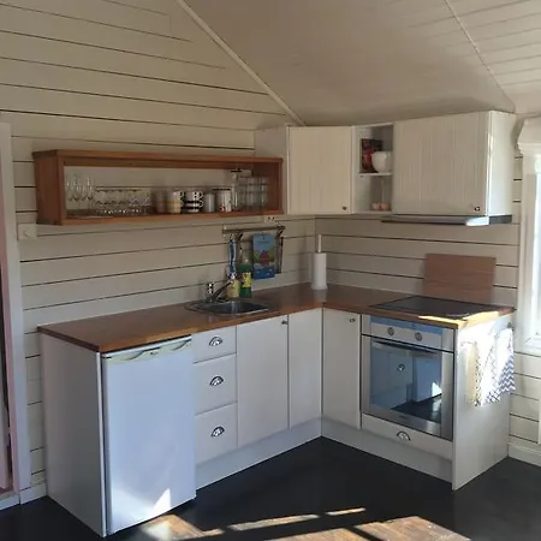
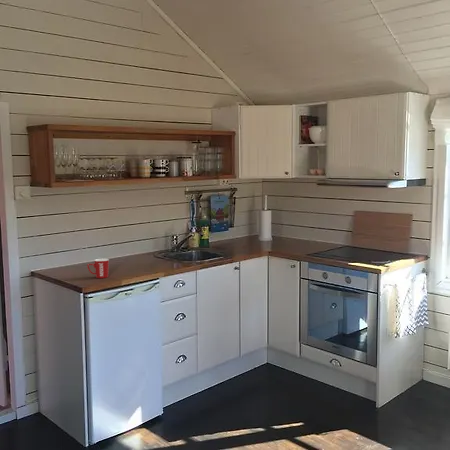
+ mug [86,258,110,279]
